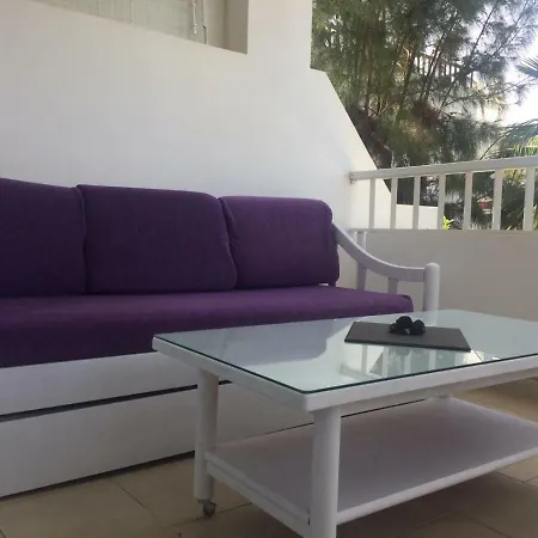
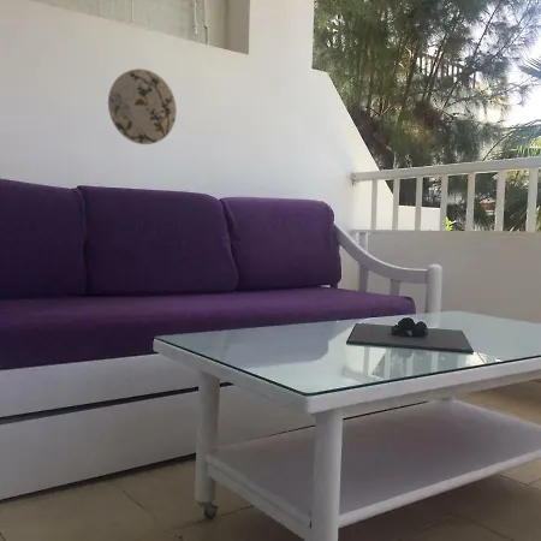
+ decorative plate [107,67,178,145]
